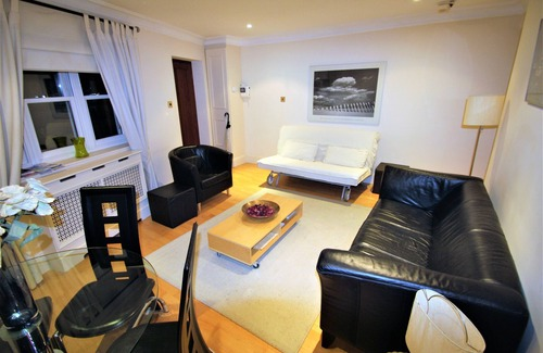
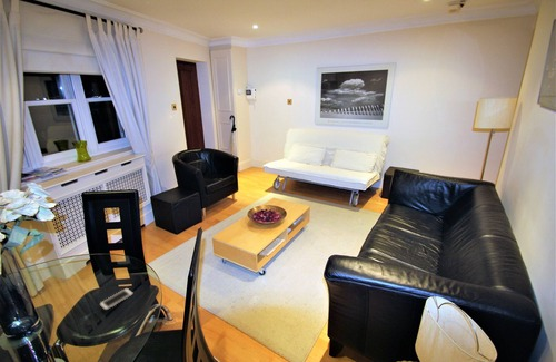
+ cell phone [99,287,135,311]
